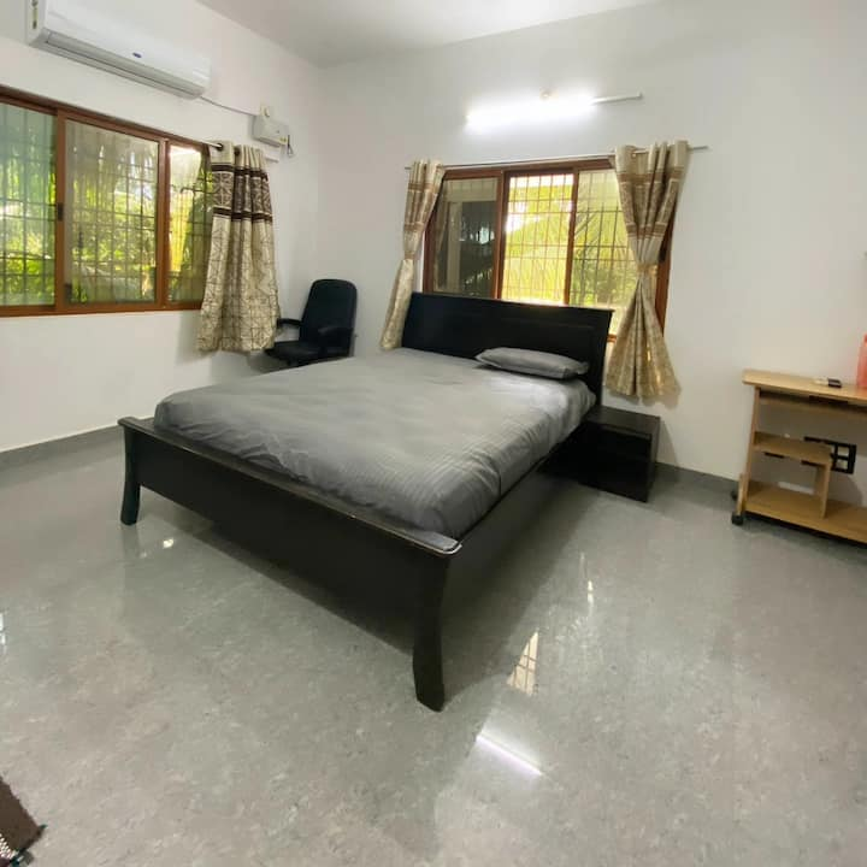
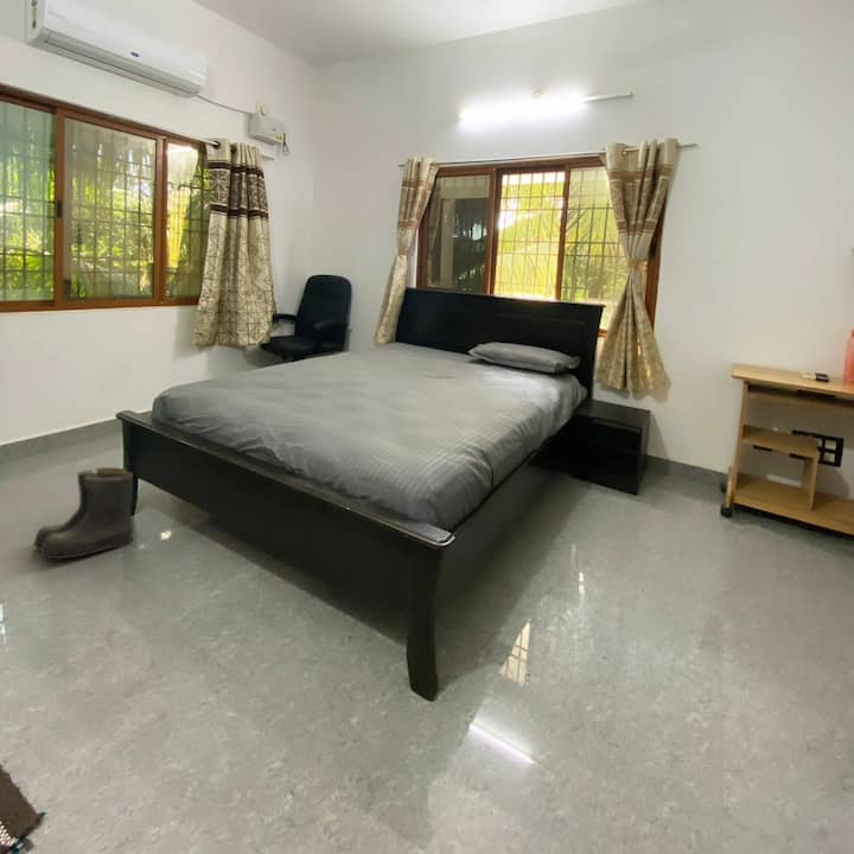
+ boots [32,466,135,560]
